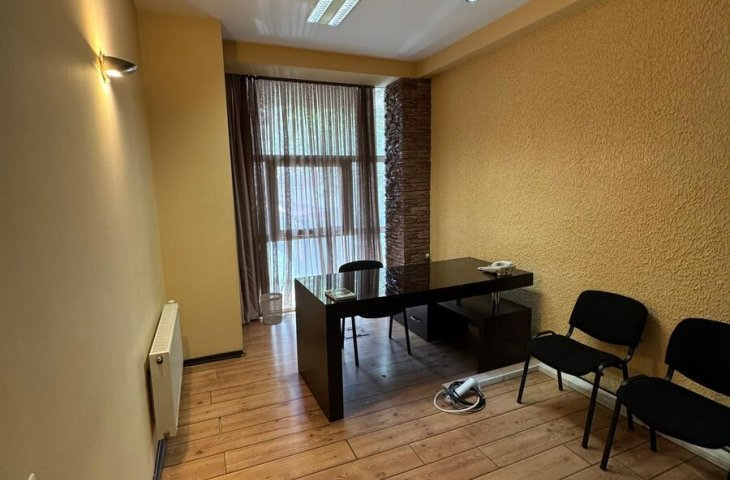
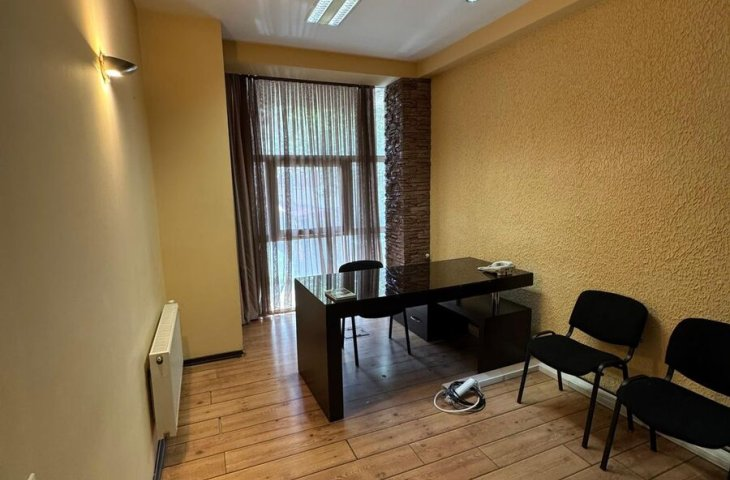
- wastebasket [259,292,283,326]
